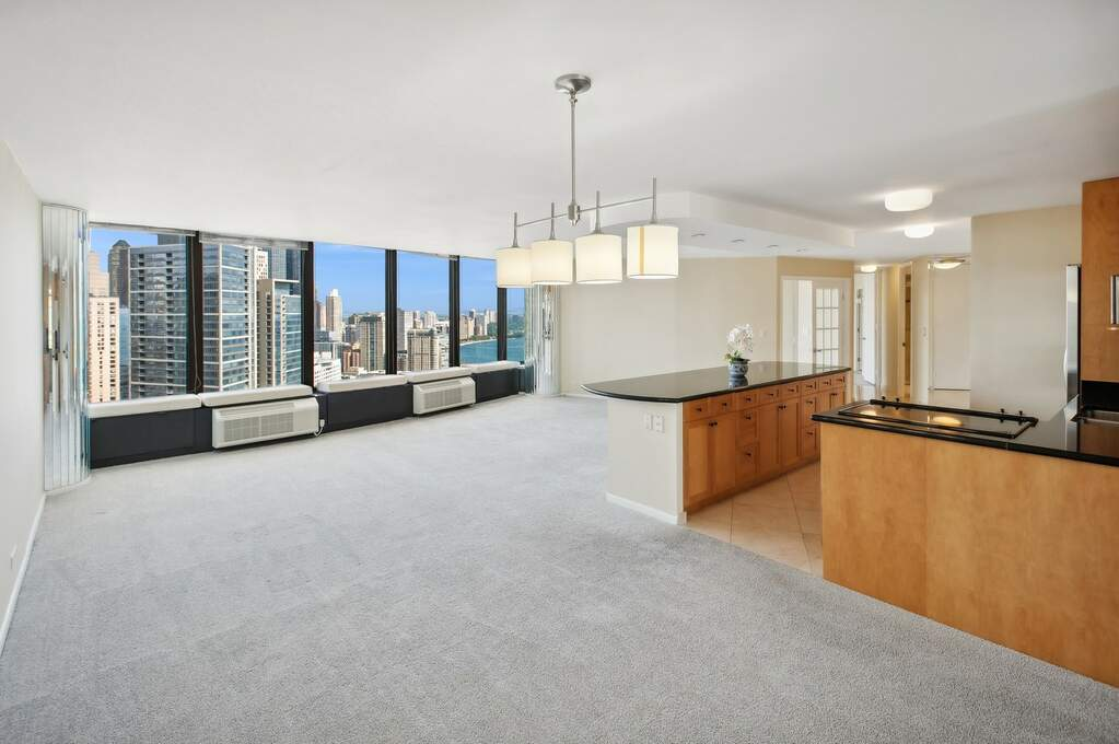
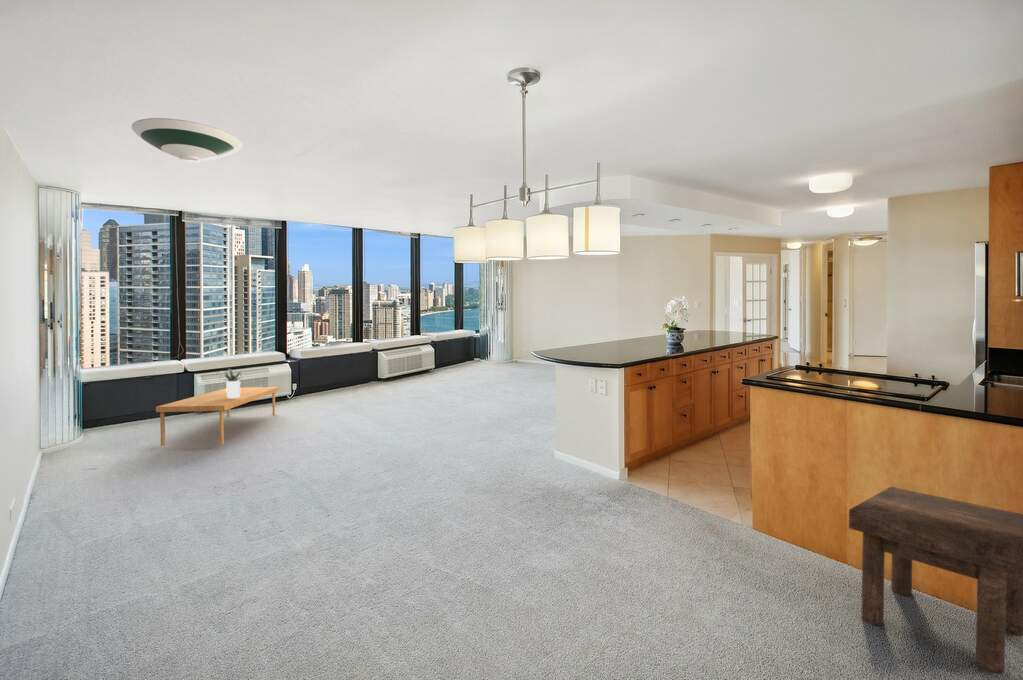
+ coffee table [155,386,280,447]
+ potted plant [215,368,253,398]
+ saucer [130,117,243,164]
+ stool [848,486,1023,675]
